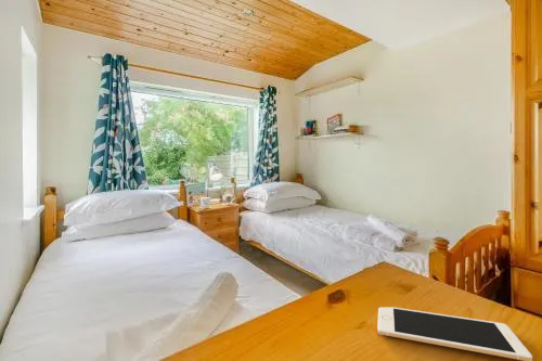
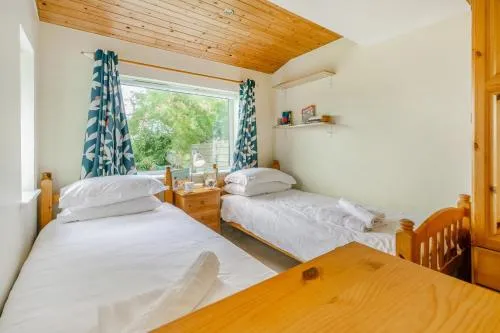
- cell phone [376,306,533,361]
